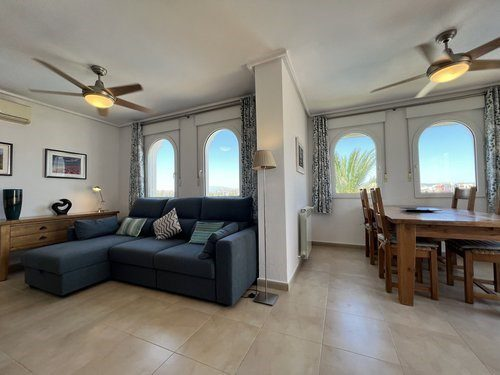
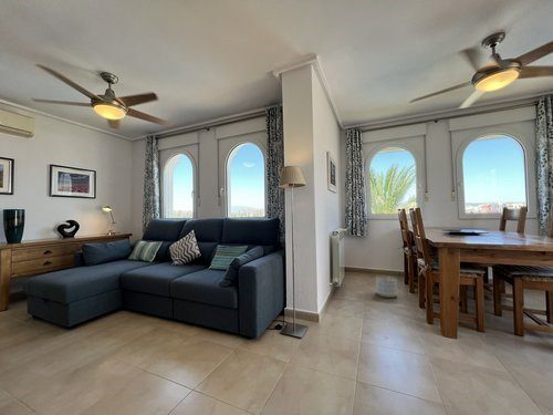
+ planter [375,274,398,299]
